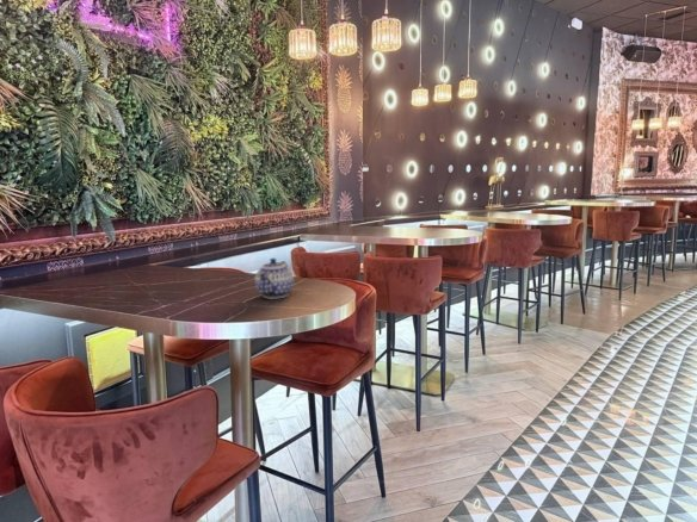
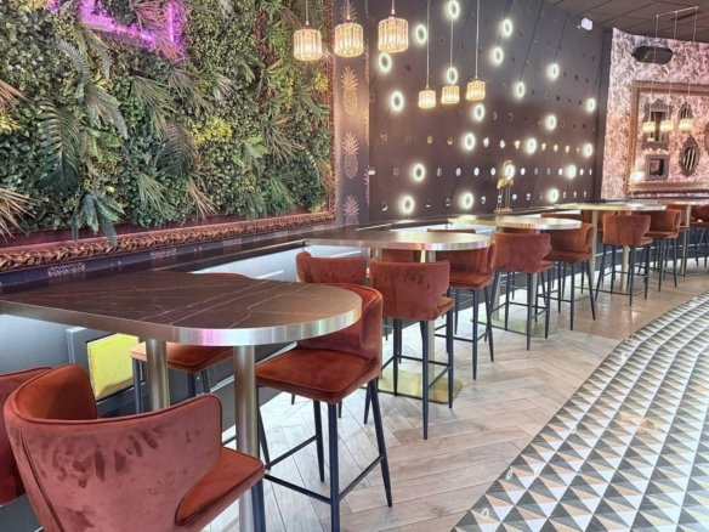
- teapot [254,257,295,300]
